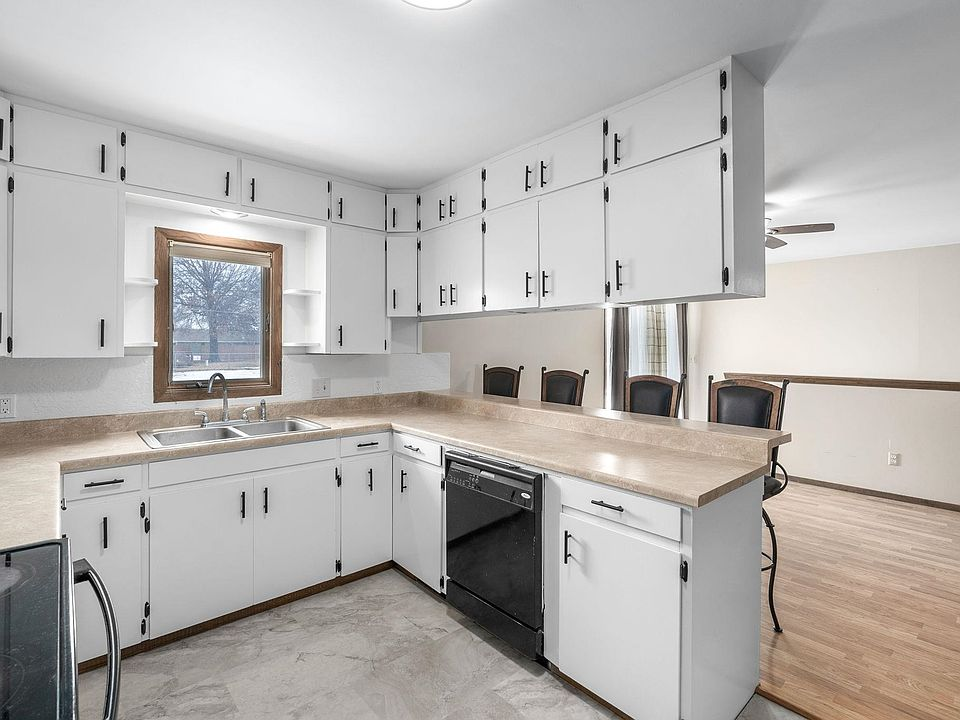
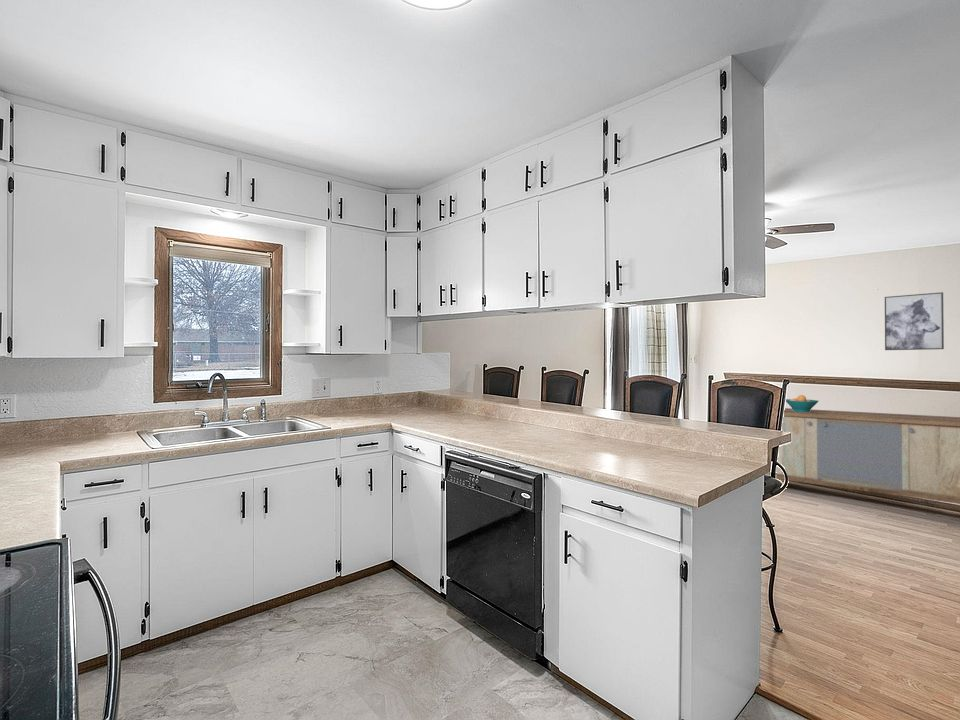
+ fruit bowl [785,394,819,412]
+ sideboard [775,407,960,505]
+ wall art [884,291,945,351]
